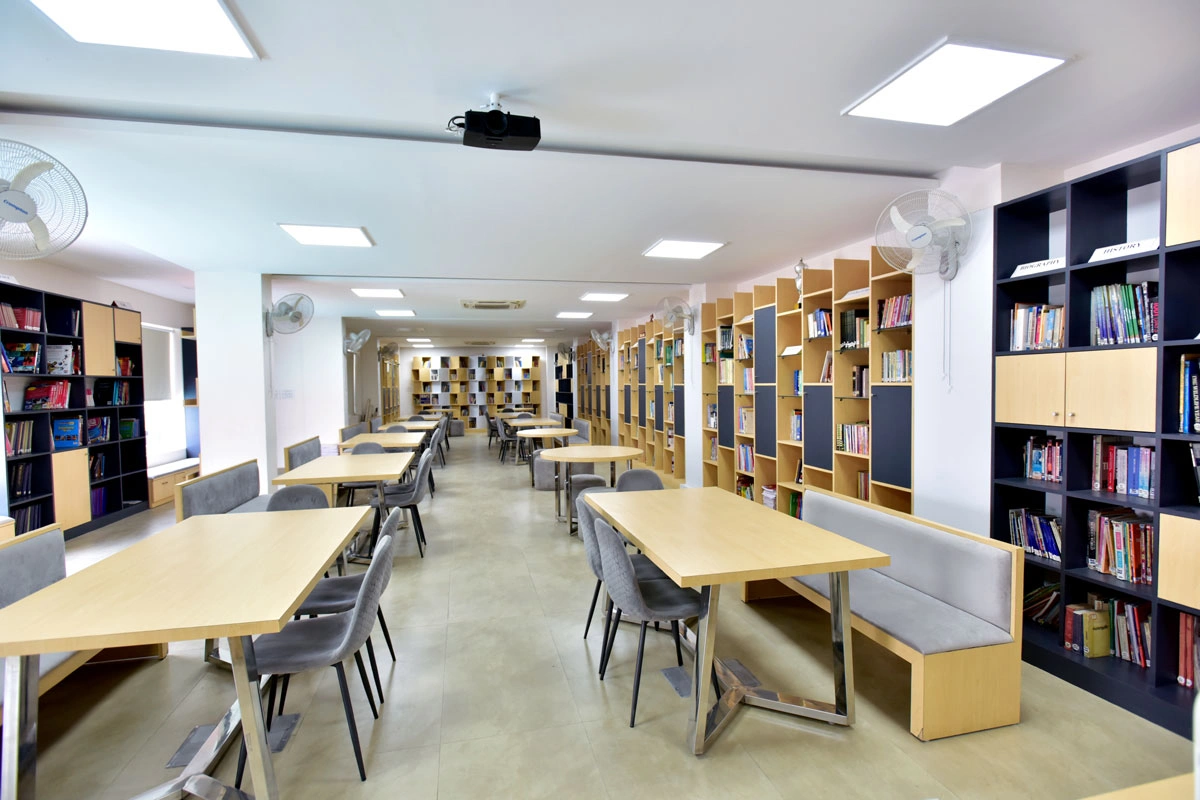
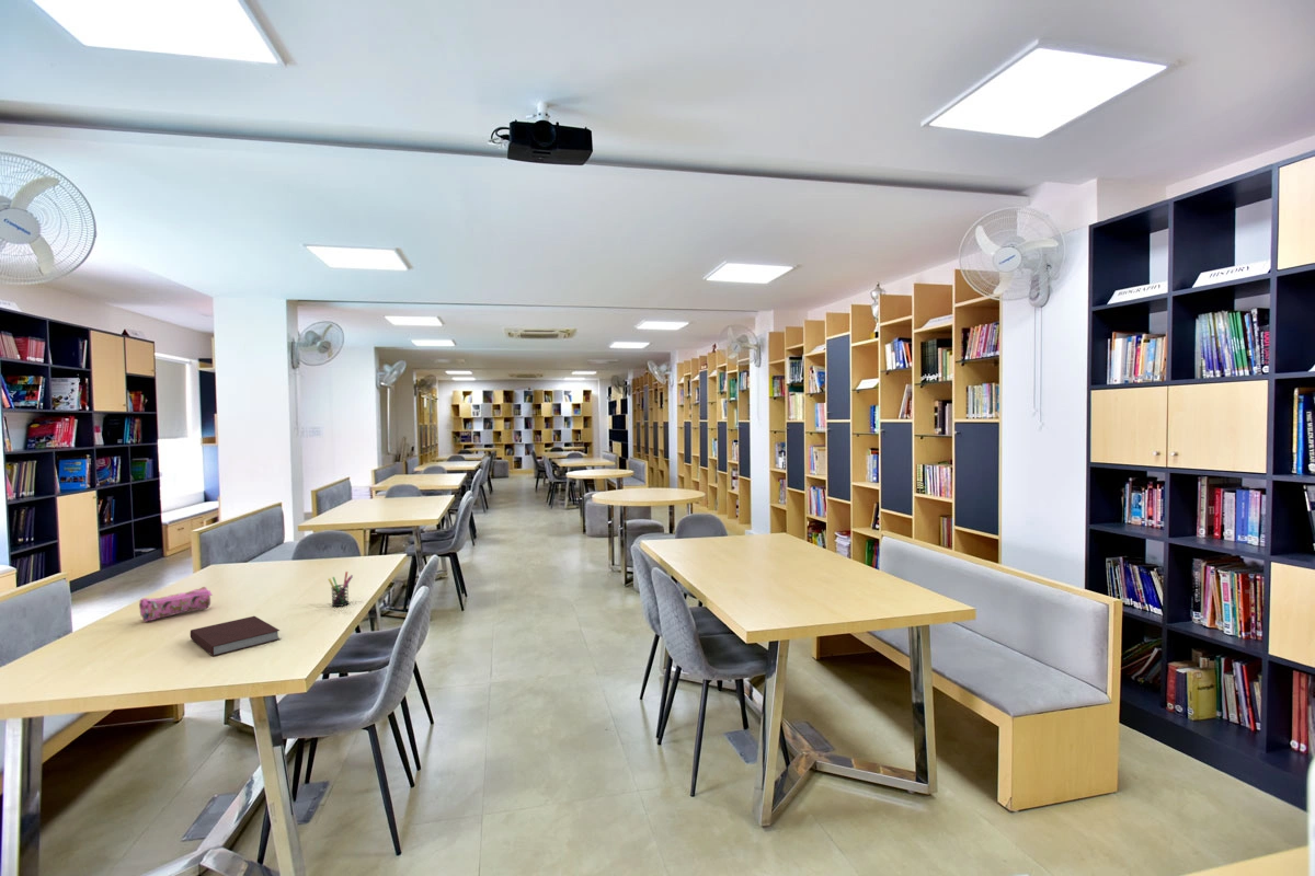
+ pen holder [328,570,354,608]
+ notebook [190,615,282,657]
+ pencil case [138,586,214,623]
